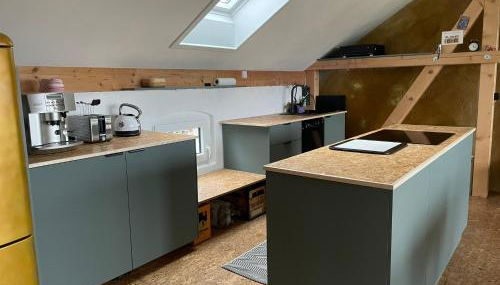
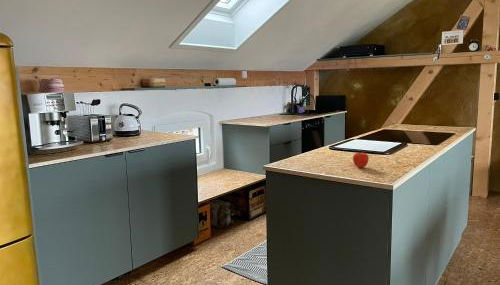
+ fruit [352,151,370,169]
